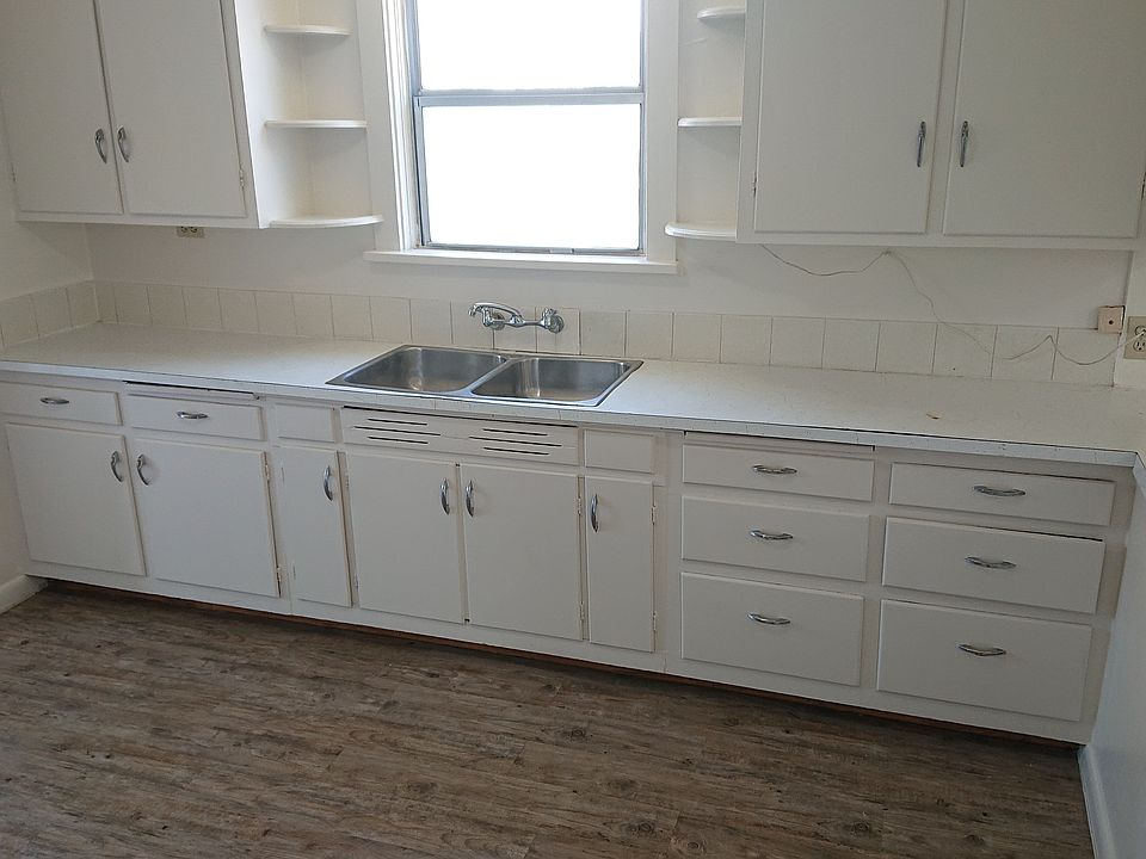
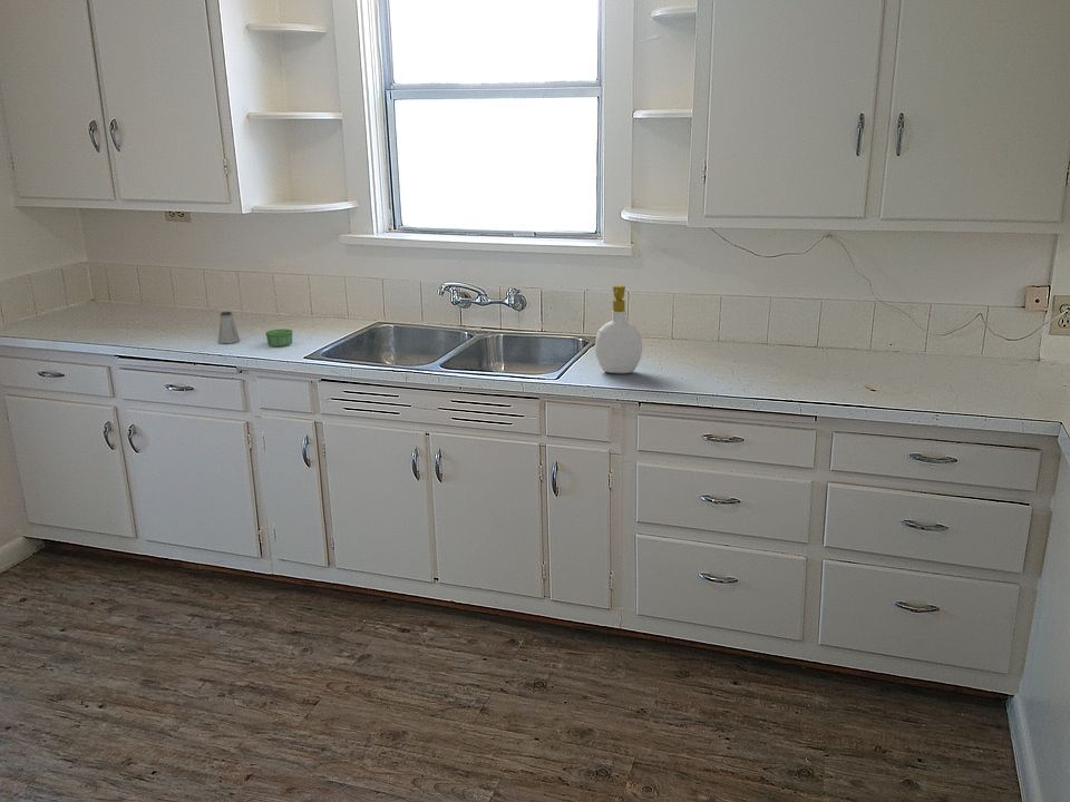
+ saltshaker [217,311,241,344]
+ ramekin [264,327,294,348]
+ soap bottle [594,284,643,374]
